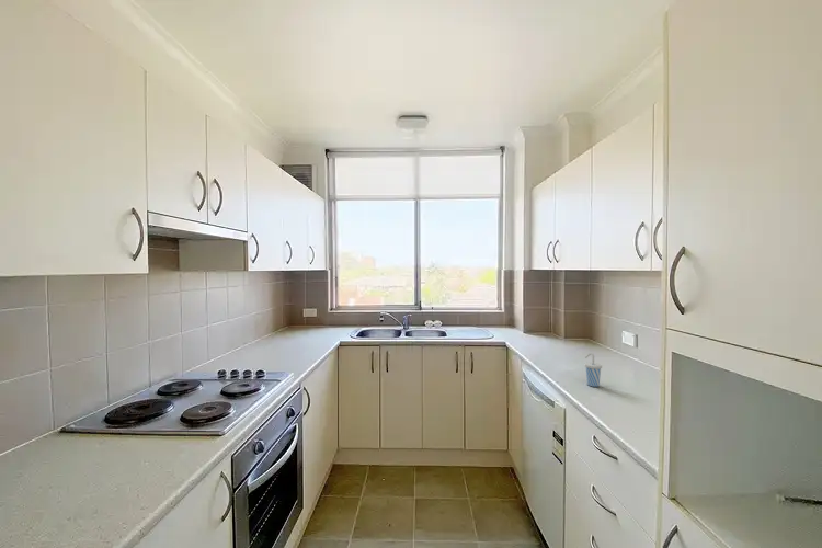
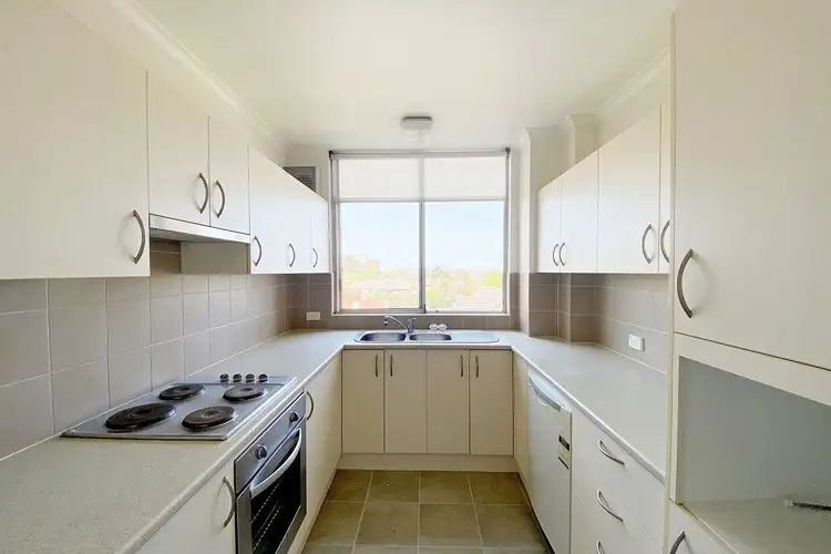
- cup [583,352,603,388]
